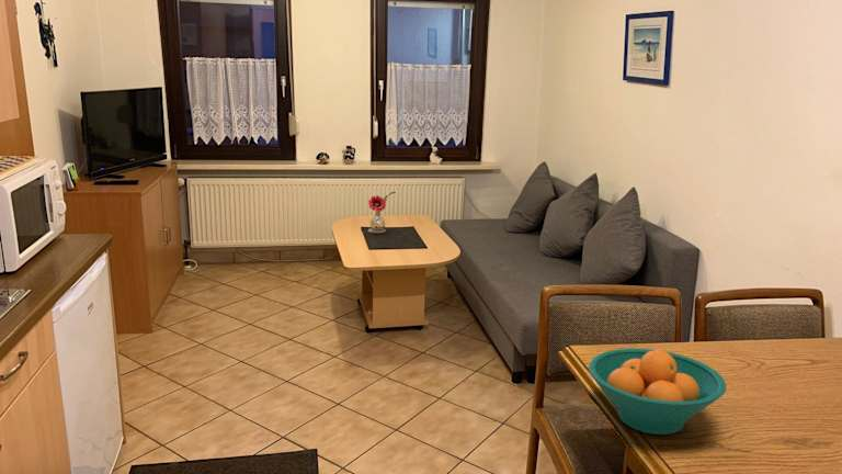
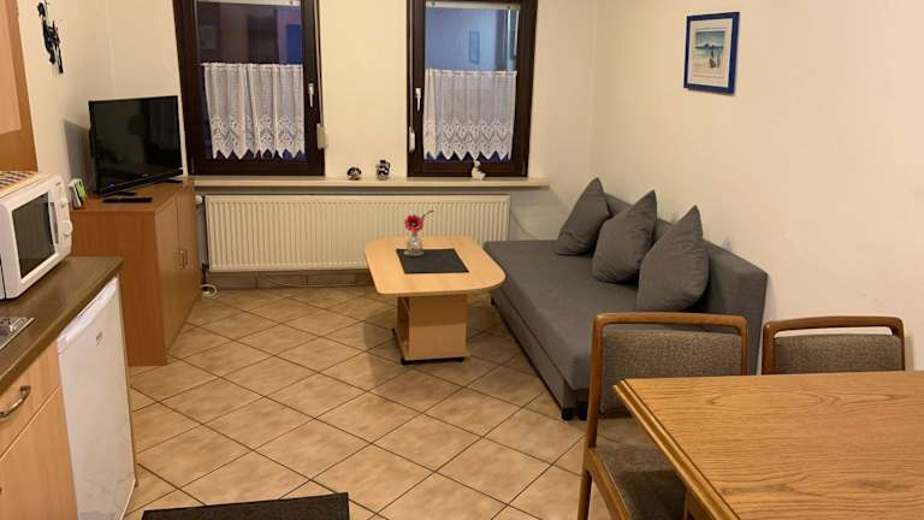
- fruit bowl [588,347,727,436]
